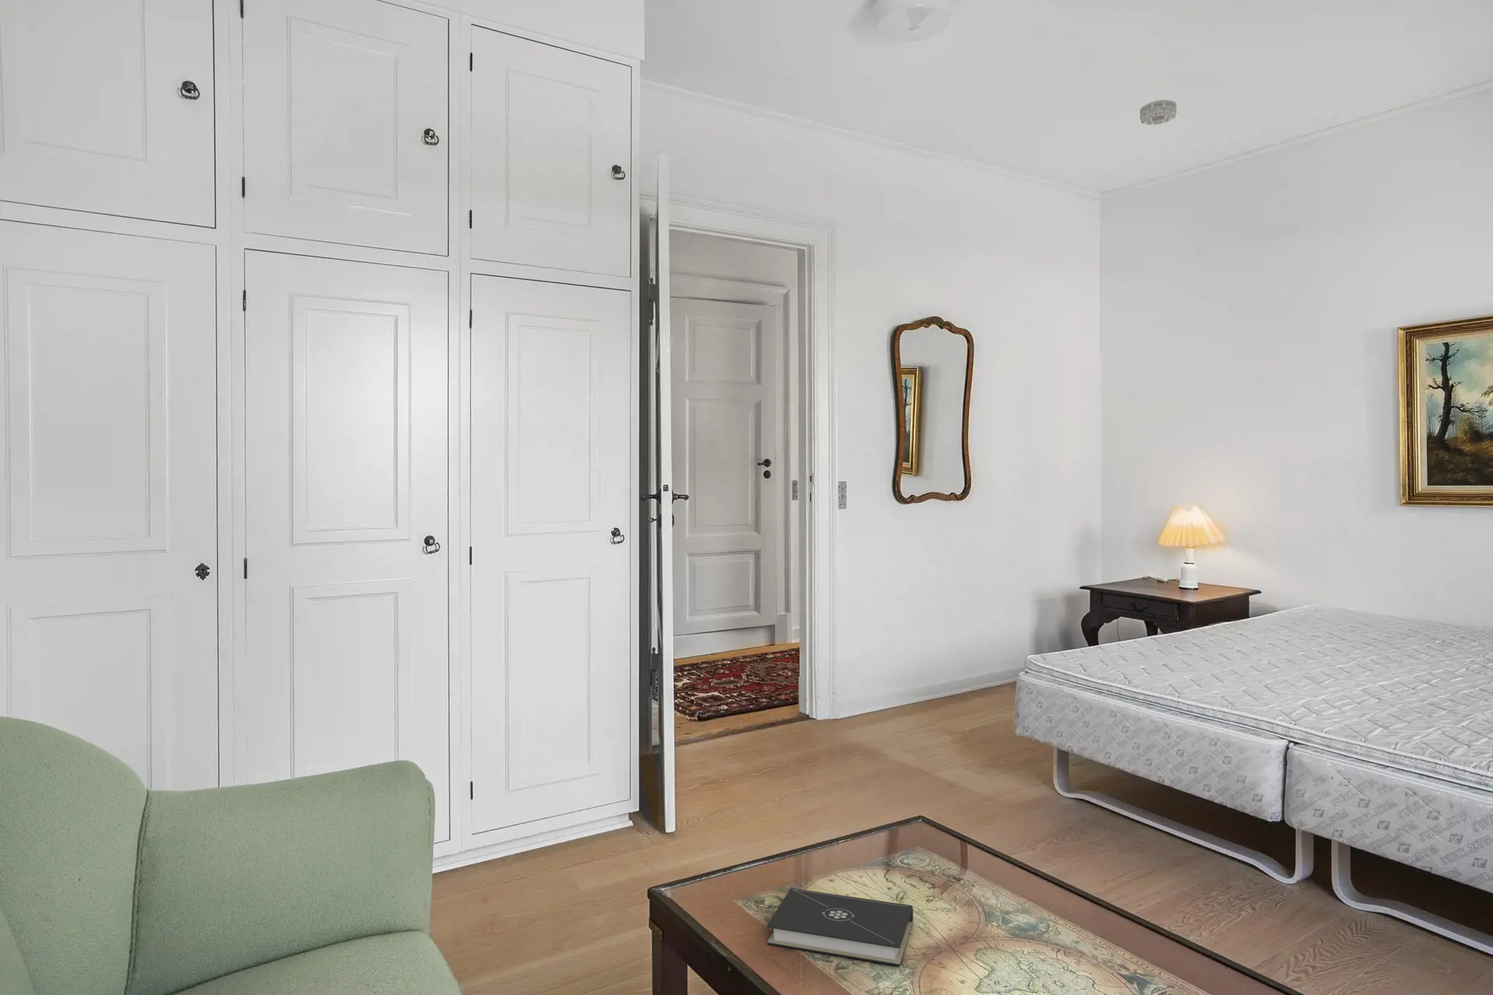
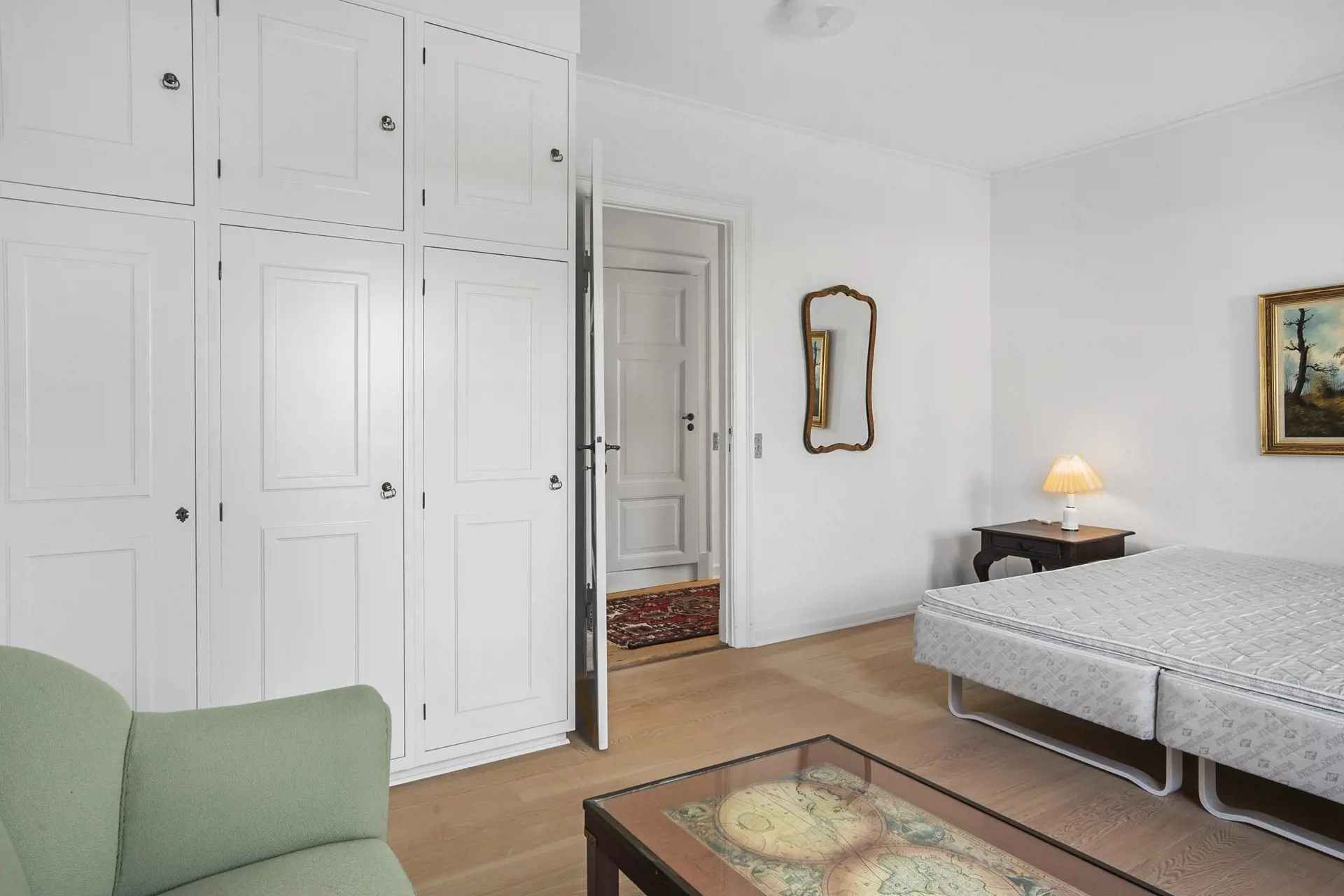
- book [765,887,914,966]
- smoke detector [1140,99,1178,125]
